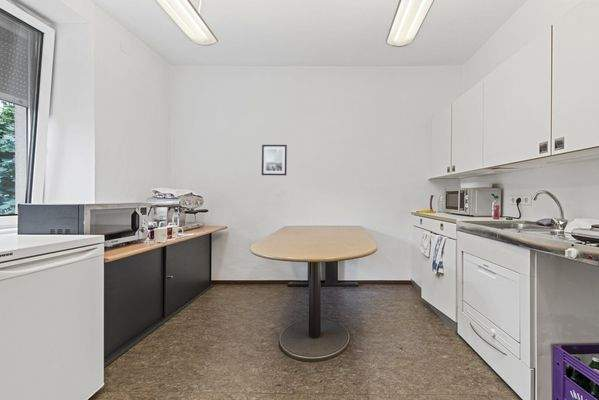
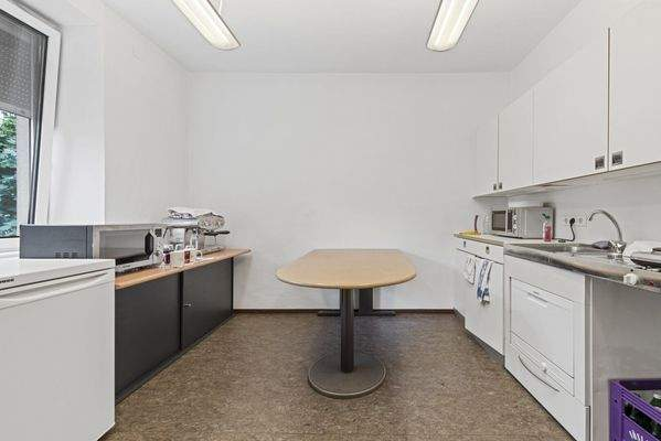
- wall art [261,144,288,176]
